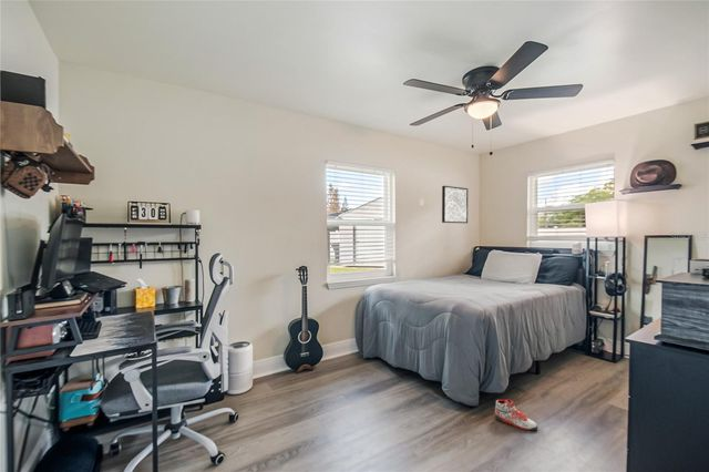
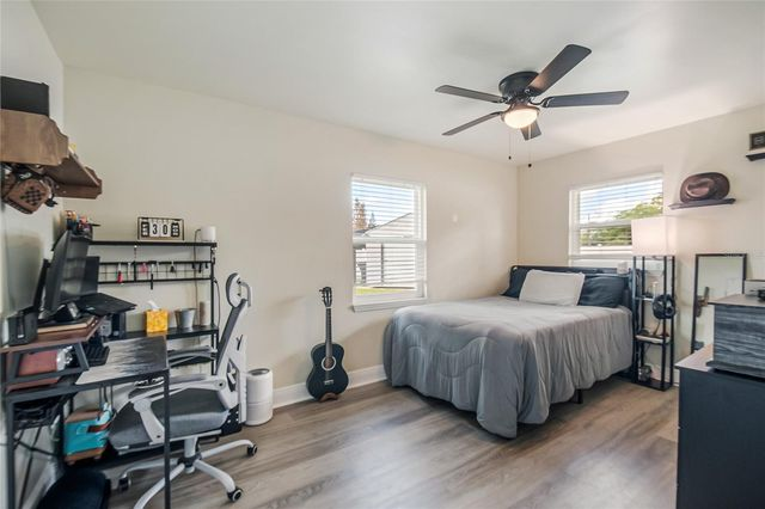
- sneaker [494,398,538,431]
- wall art [441,185,469,224]
